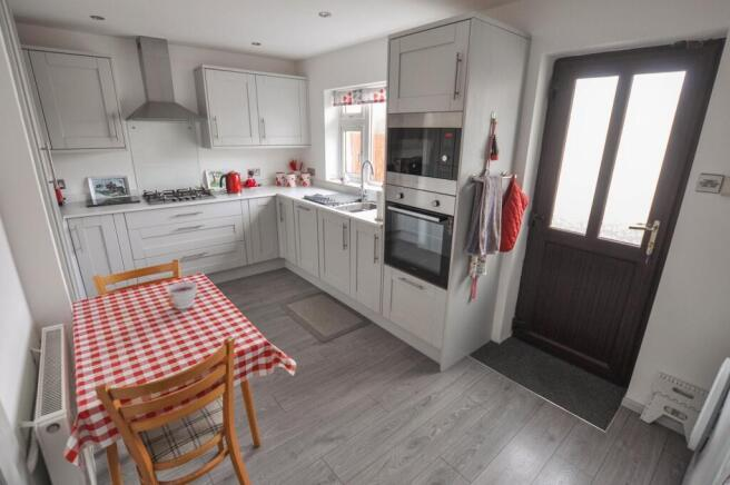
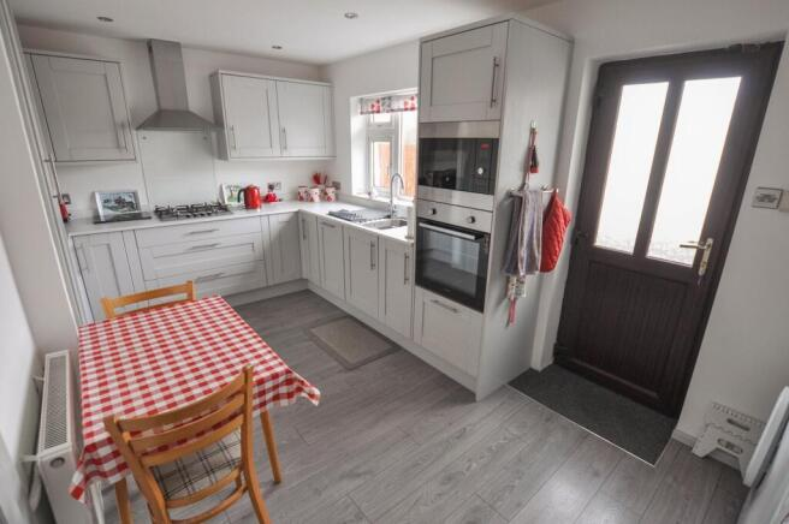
- teacup [165,280,198,310]
